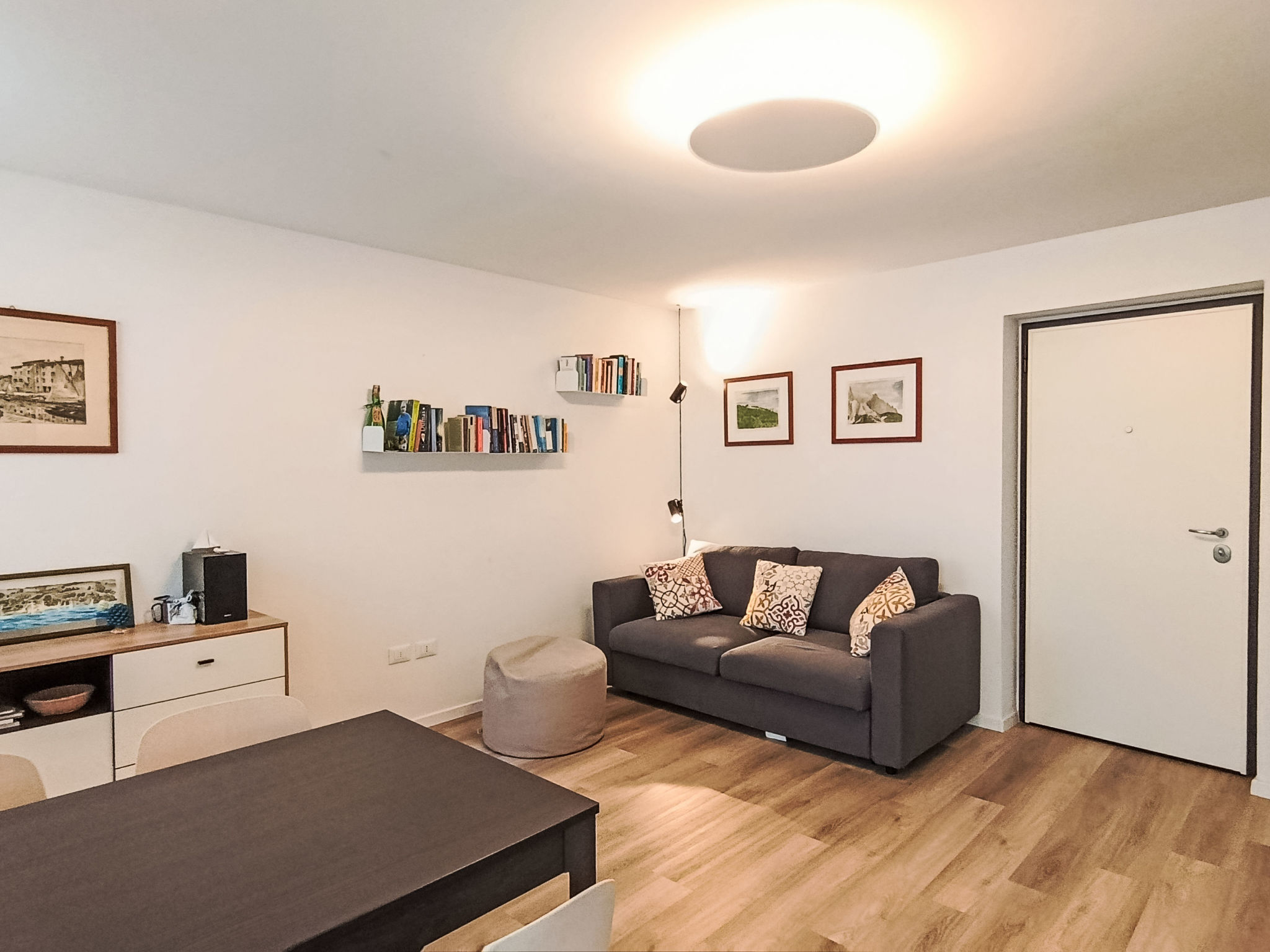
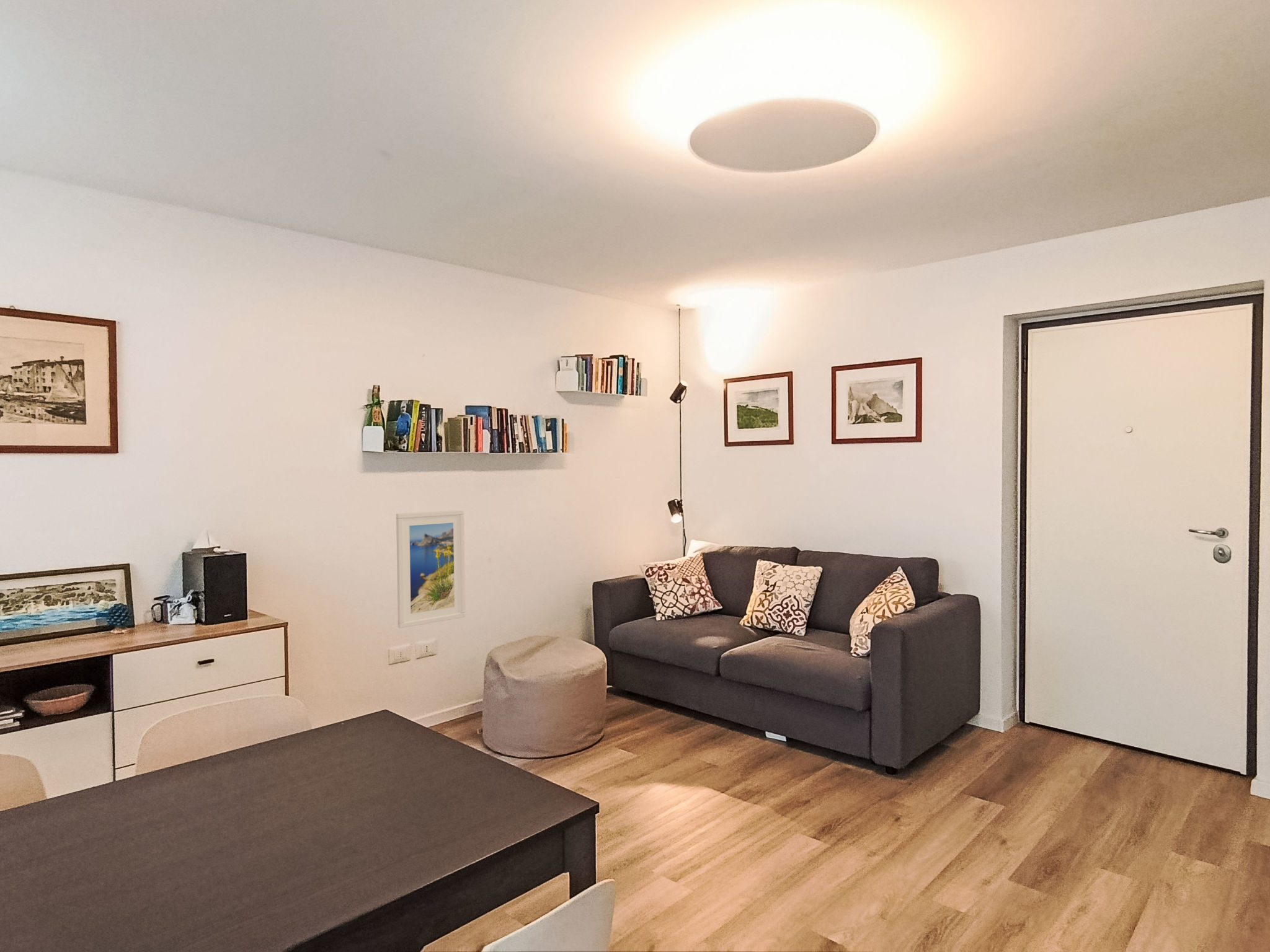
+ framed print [396,509,466,628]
